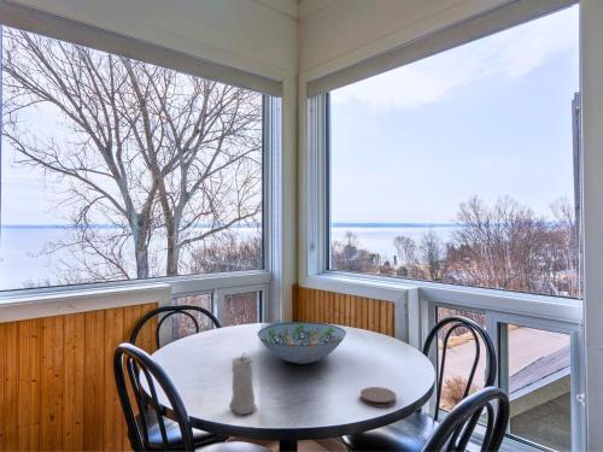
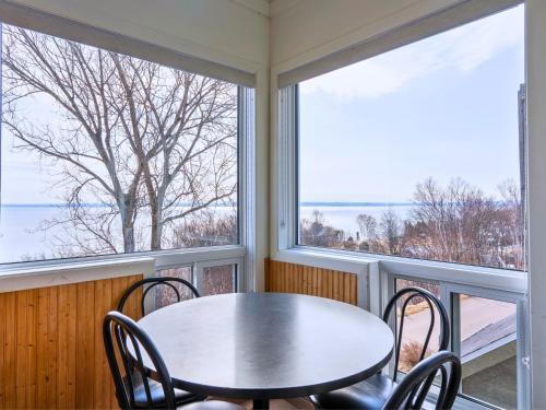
- coaster [359,386,398,409]
- decorative bowl [257,321,347,365]
- candle [228,352,258,416]
